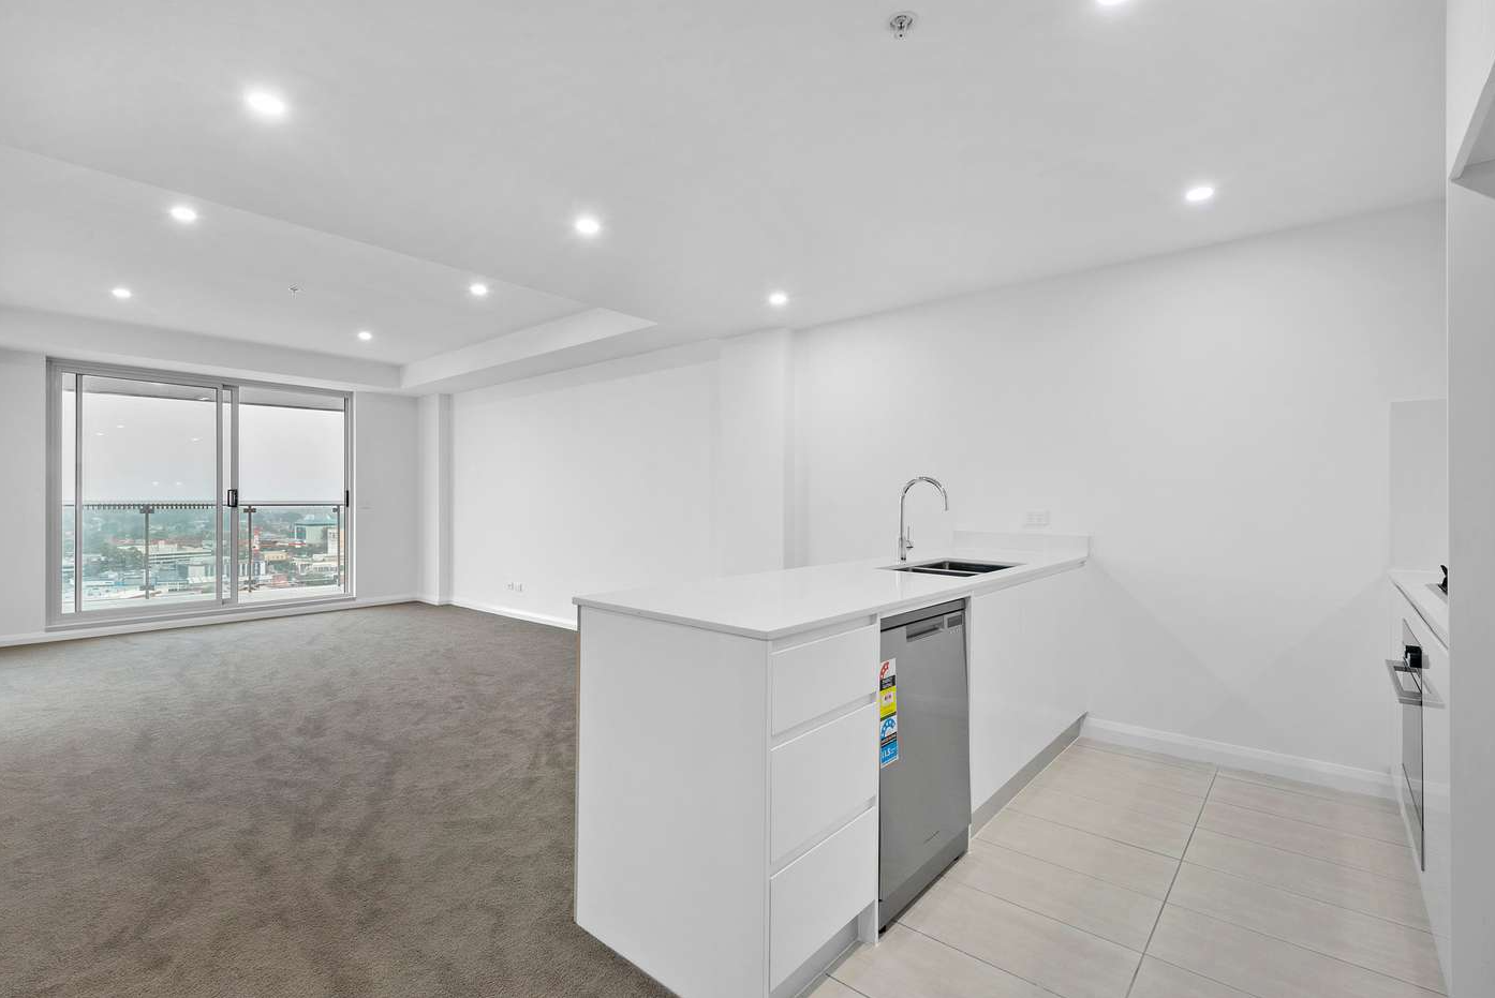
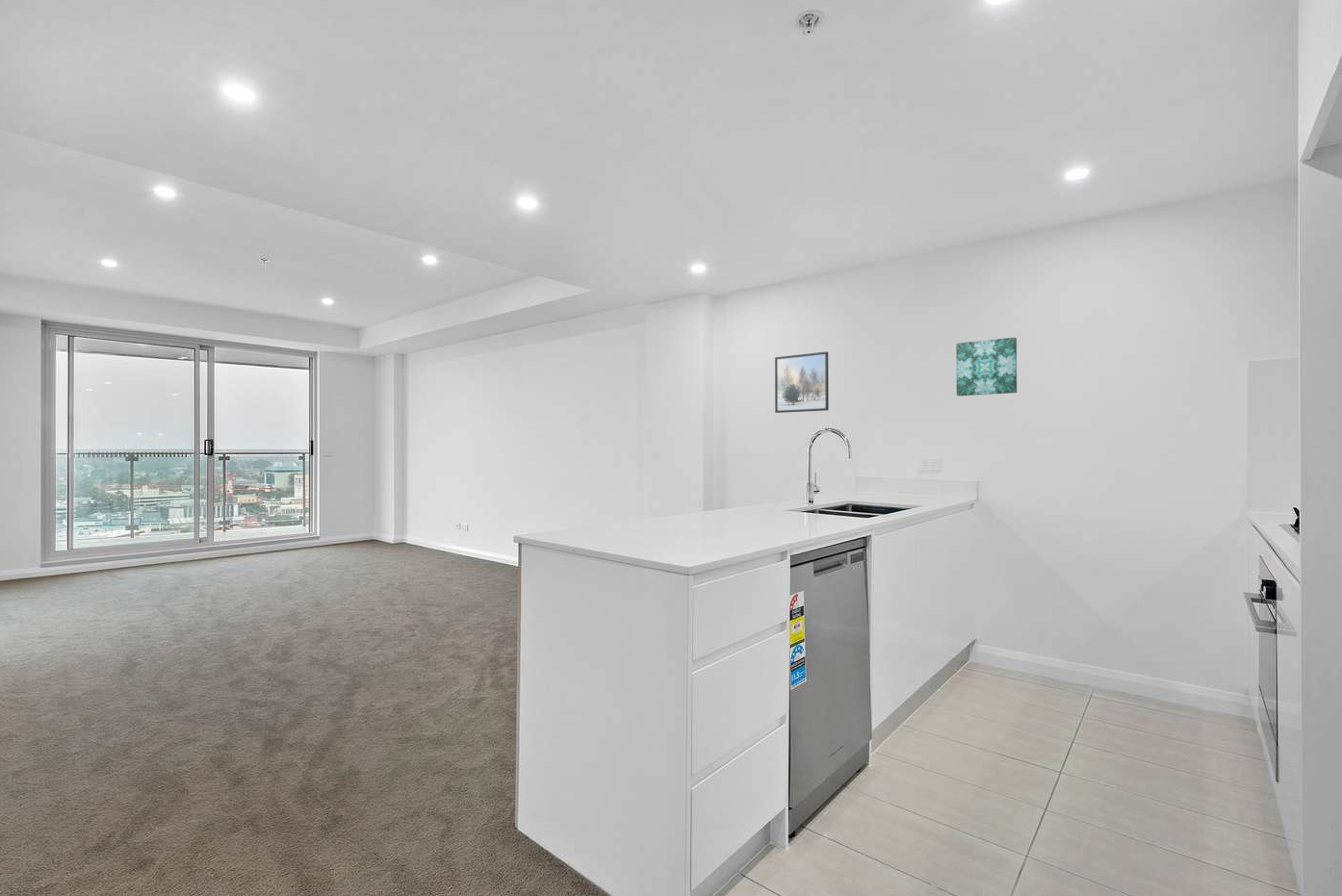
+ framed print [774,350,830,414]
+ wall art [955,337,1018,397]
